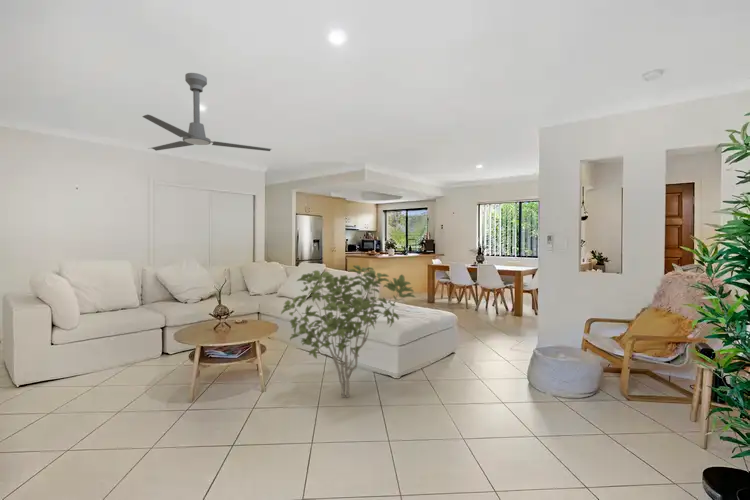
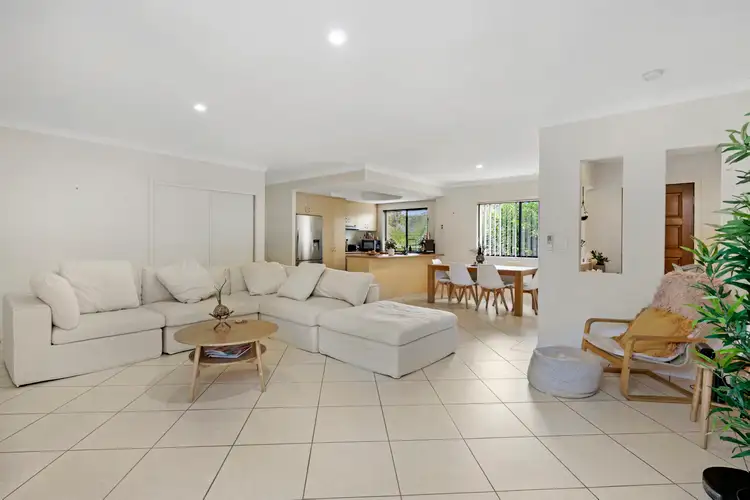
- ceiling fan [141,72,272,152]
- shrub [280,264,416,398]
